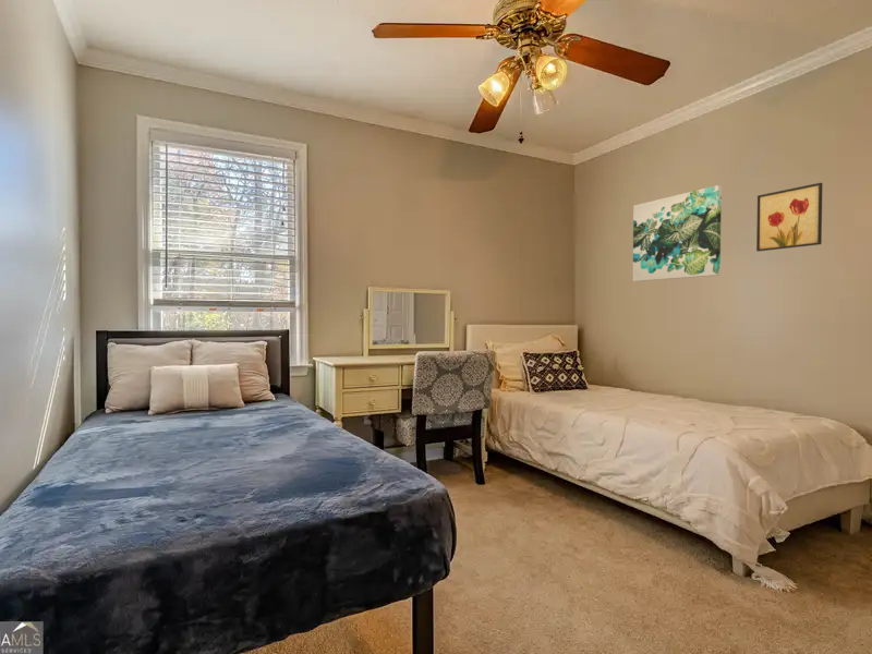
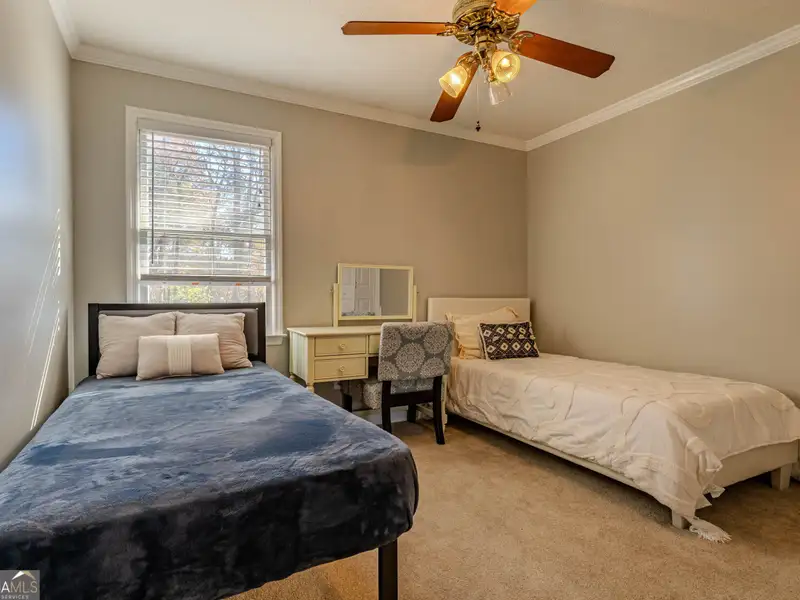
- wall art [755,182,823,252]
- wall art [632,184,723,282]
